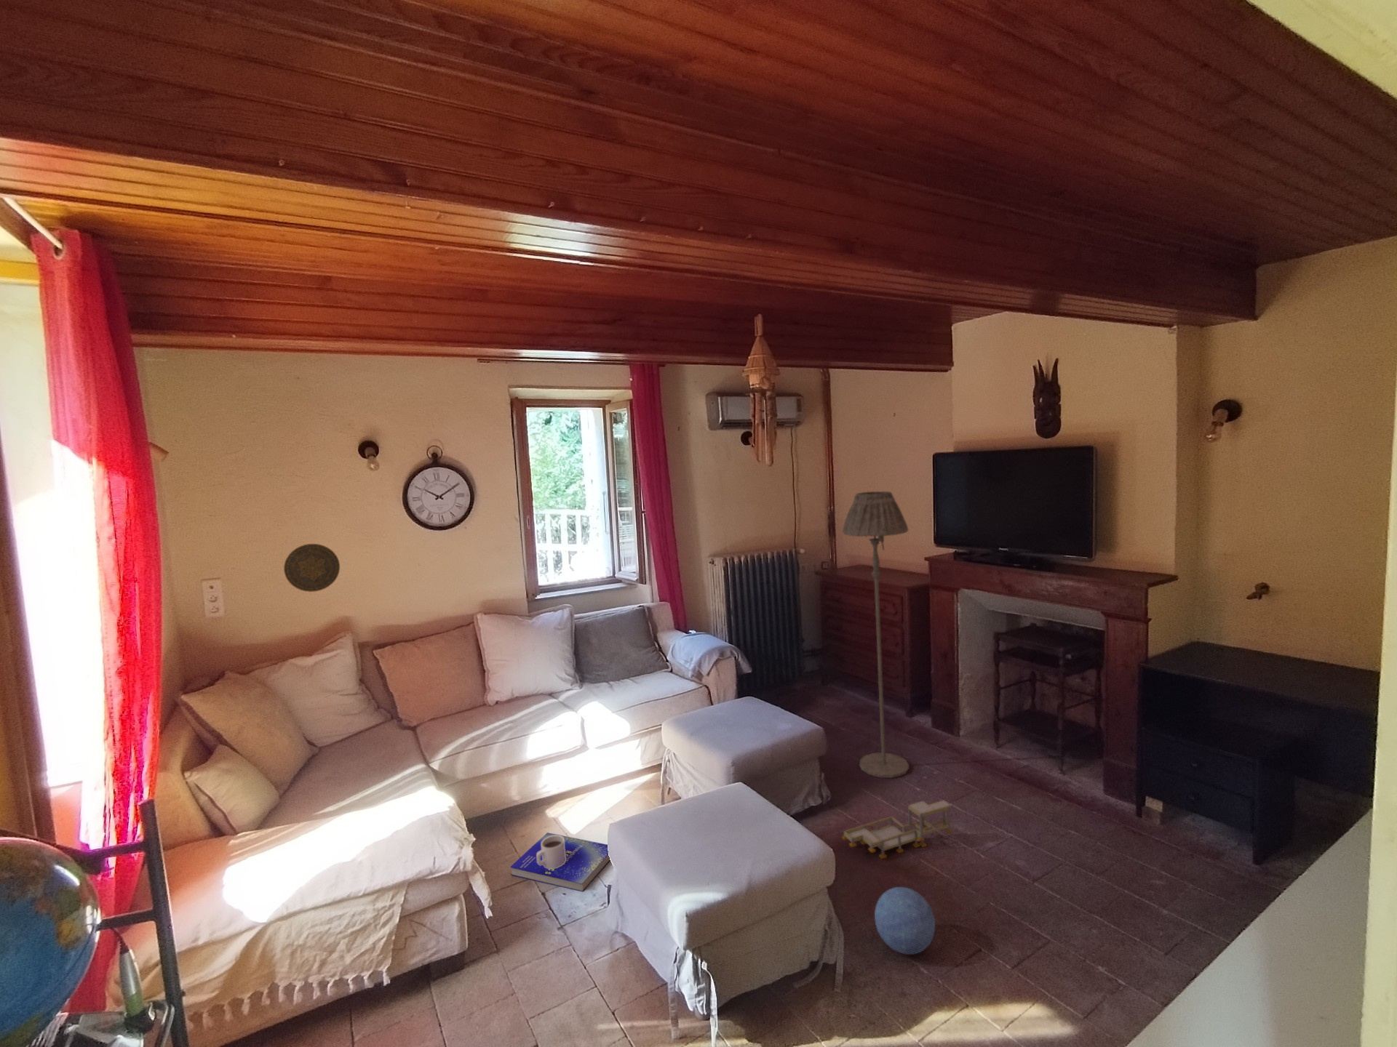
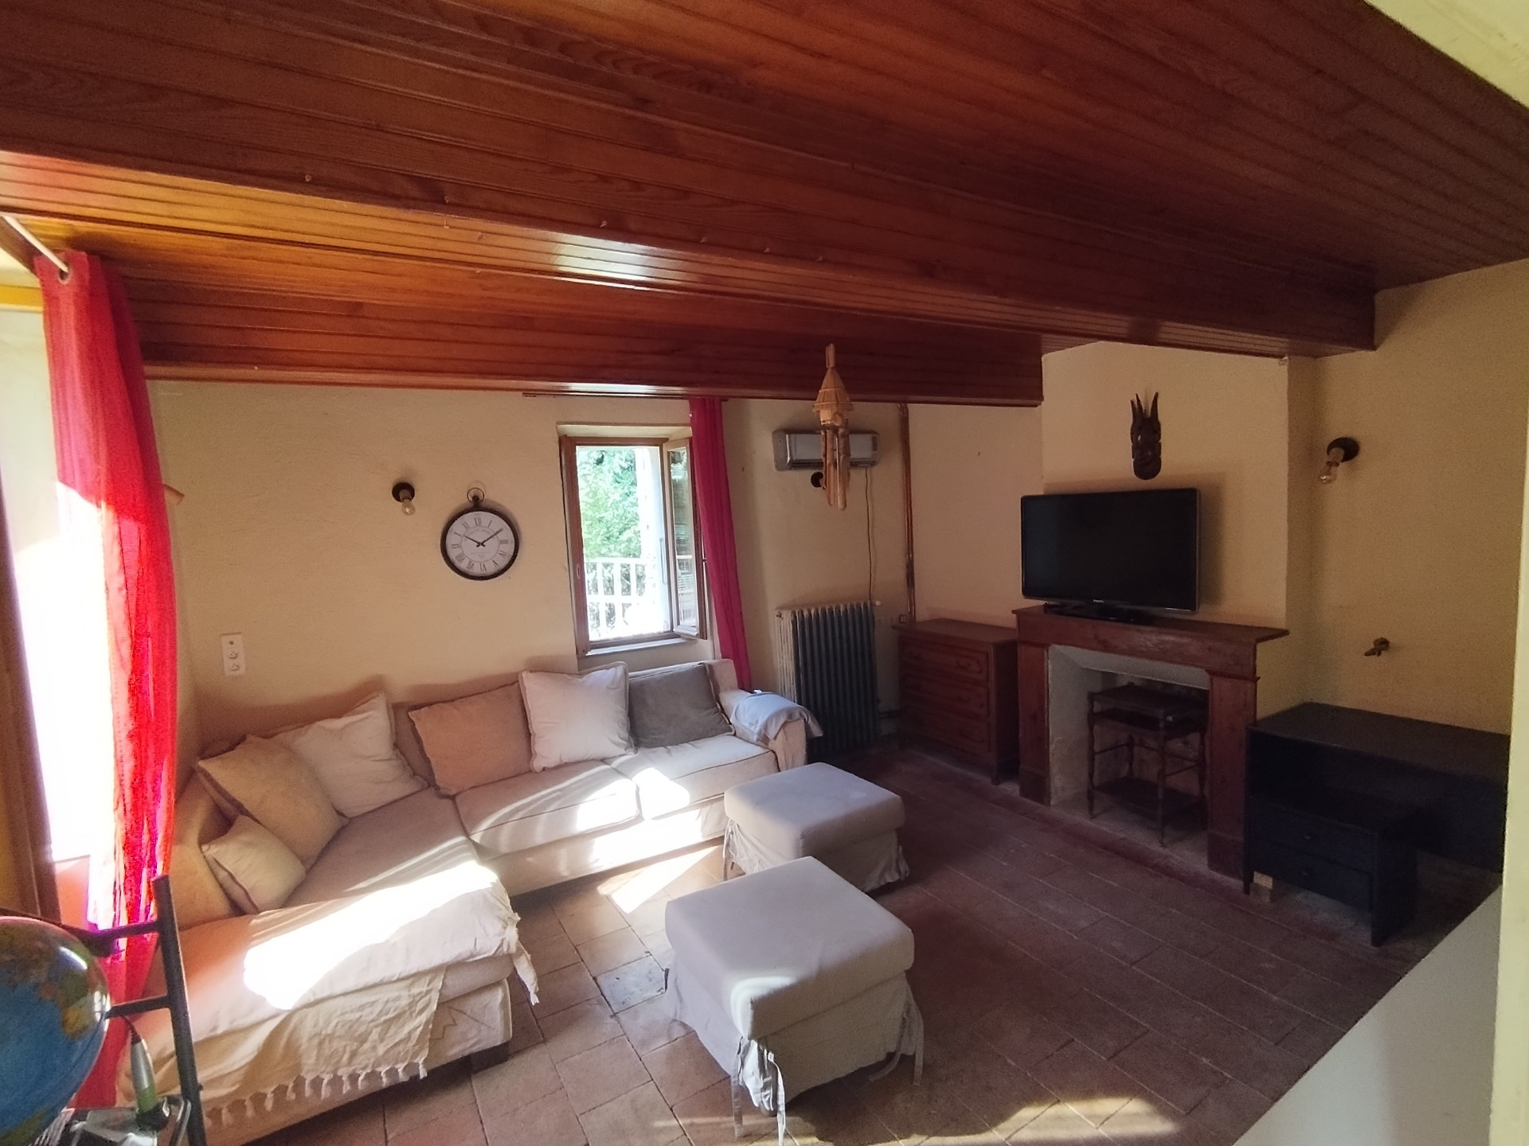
- floor lamp [842,491,910,779]
- decorative plate [283,543,341,593]
- ball [873,886,936,956]
- toy train [842,800,954,859]
- book [509,831,612,892]
- mug [537,836,566,869]
